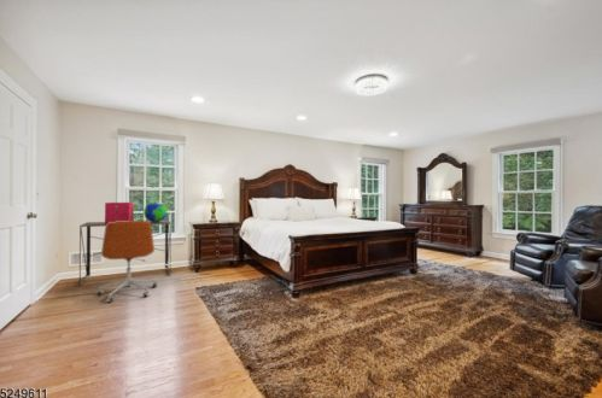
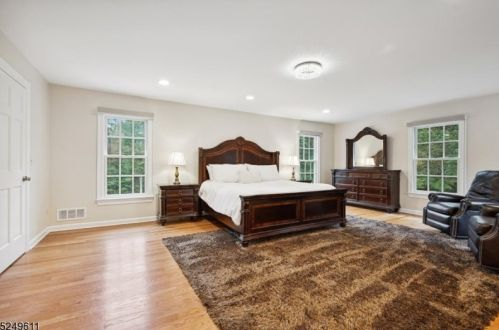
- globe [142,200,169,222]
- office chair [95,220,158,304]
- storage bin [104,201,135,224]
- desk [78,220,173,287]
